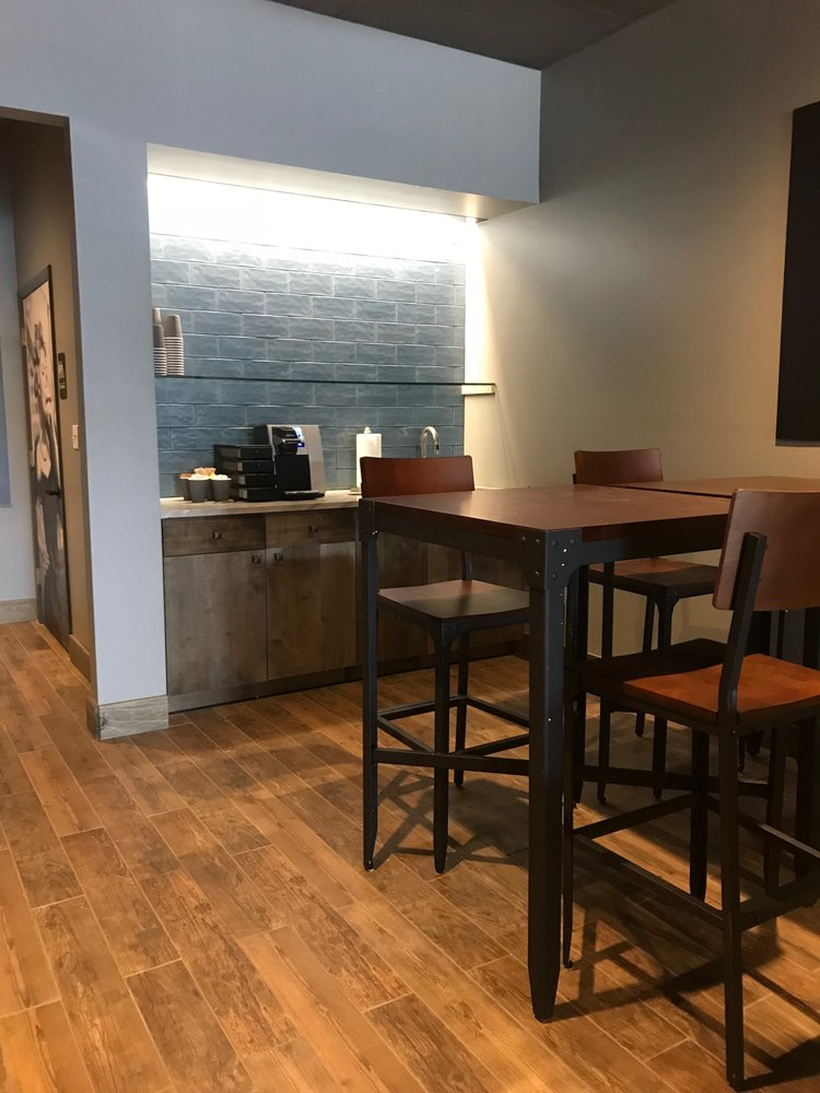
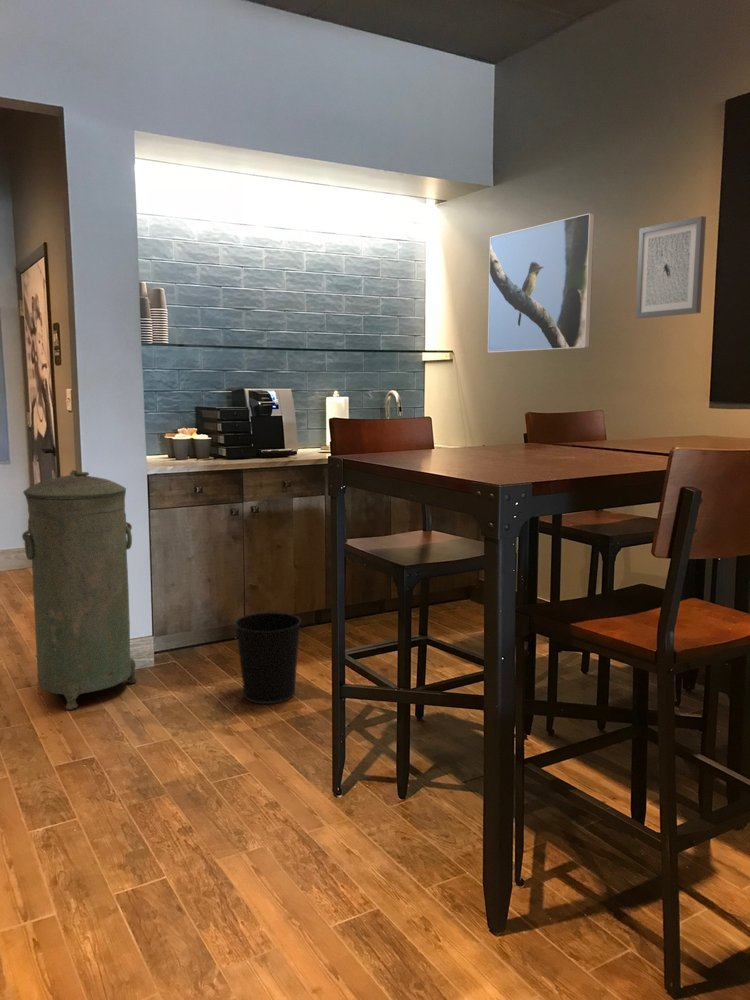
+ wastebasket [234,611,302,705]
+ wall art [635,215,707,319]
+ trash can [21,469,138,711]
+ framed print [487,212,595,354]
